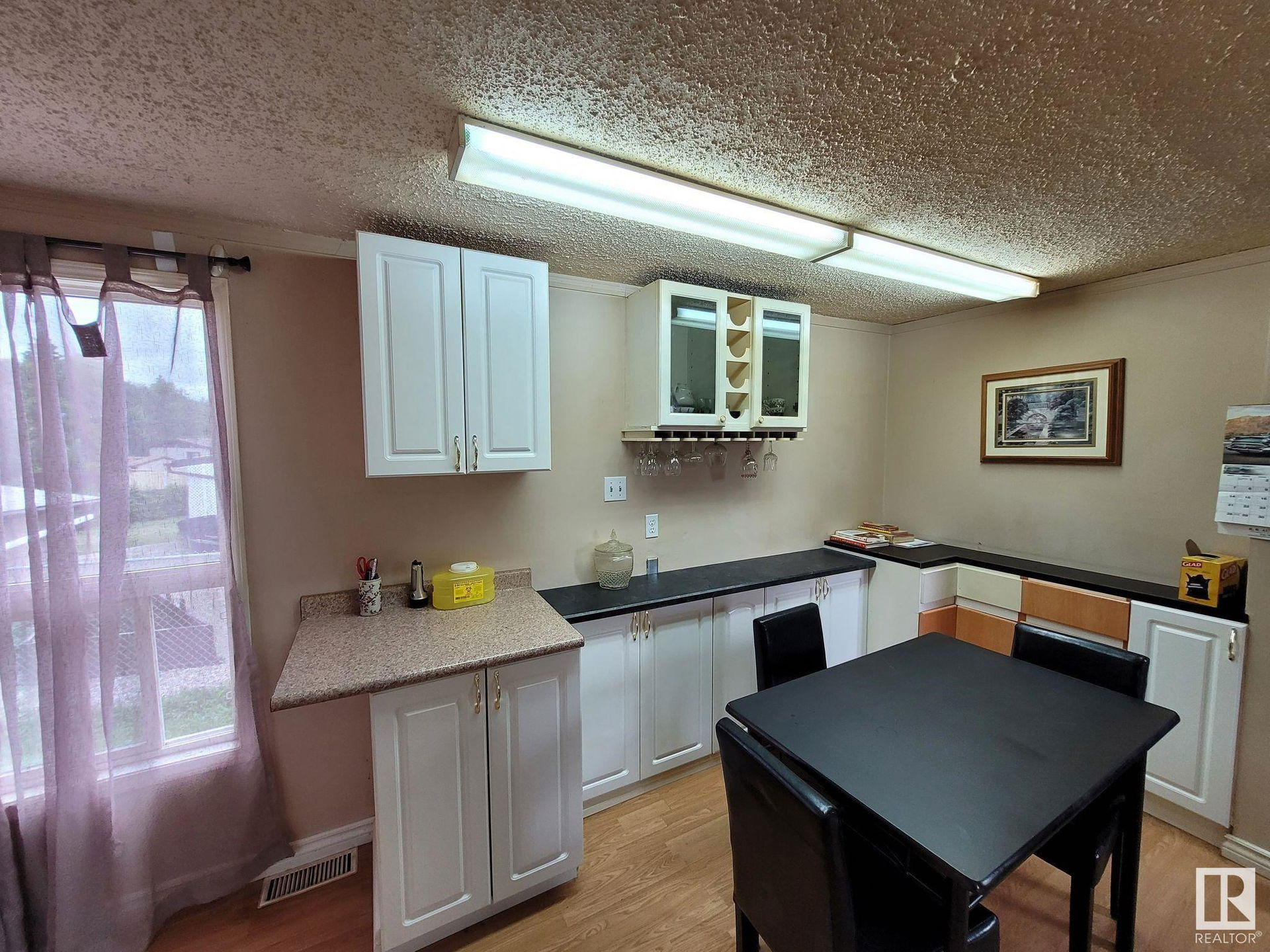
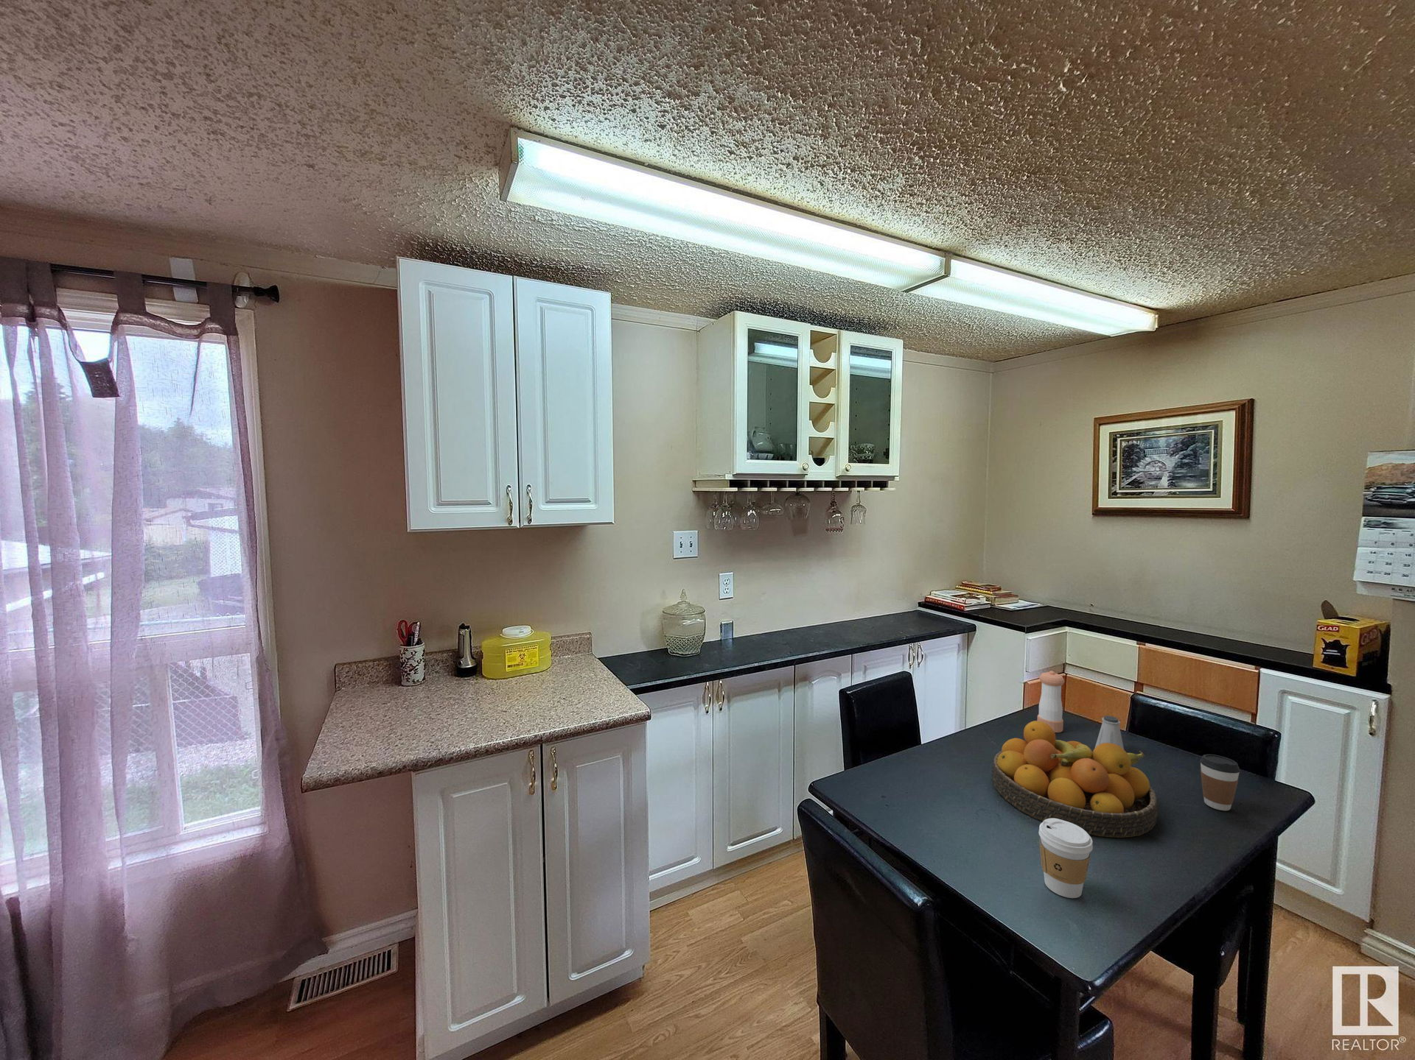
+ pepper shaker [1036,670,1065,733]
+ coffee cup [1199,754,1241,812]
+ saltshaker [1094,715,1124,749]
+ fruit bowl [992,720,1159,838]
+ coffee cup [1037,817,1094,899]
